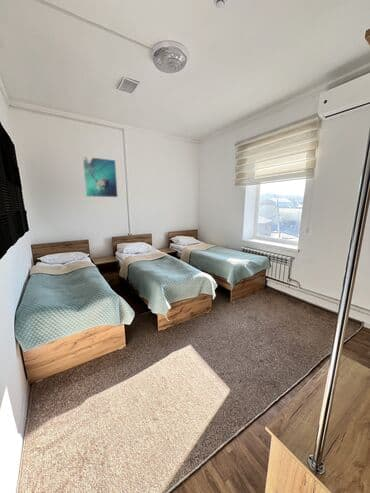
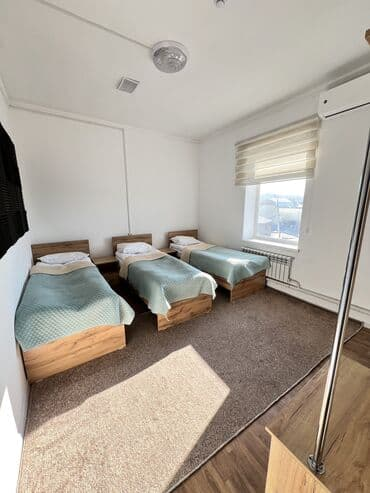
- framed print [82,155,119,198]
